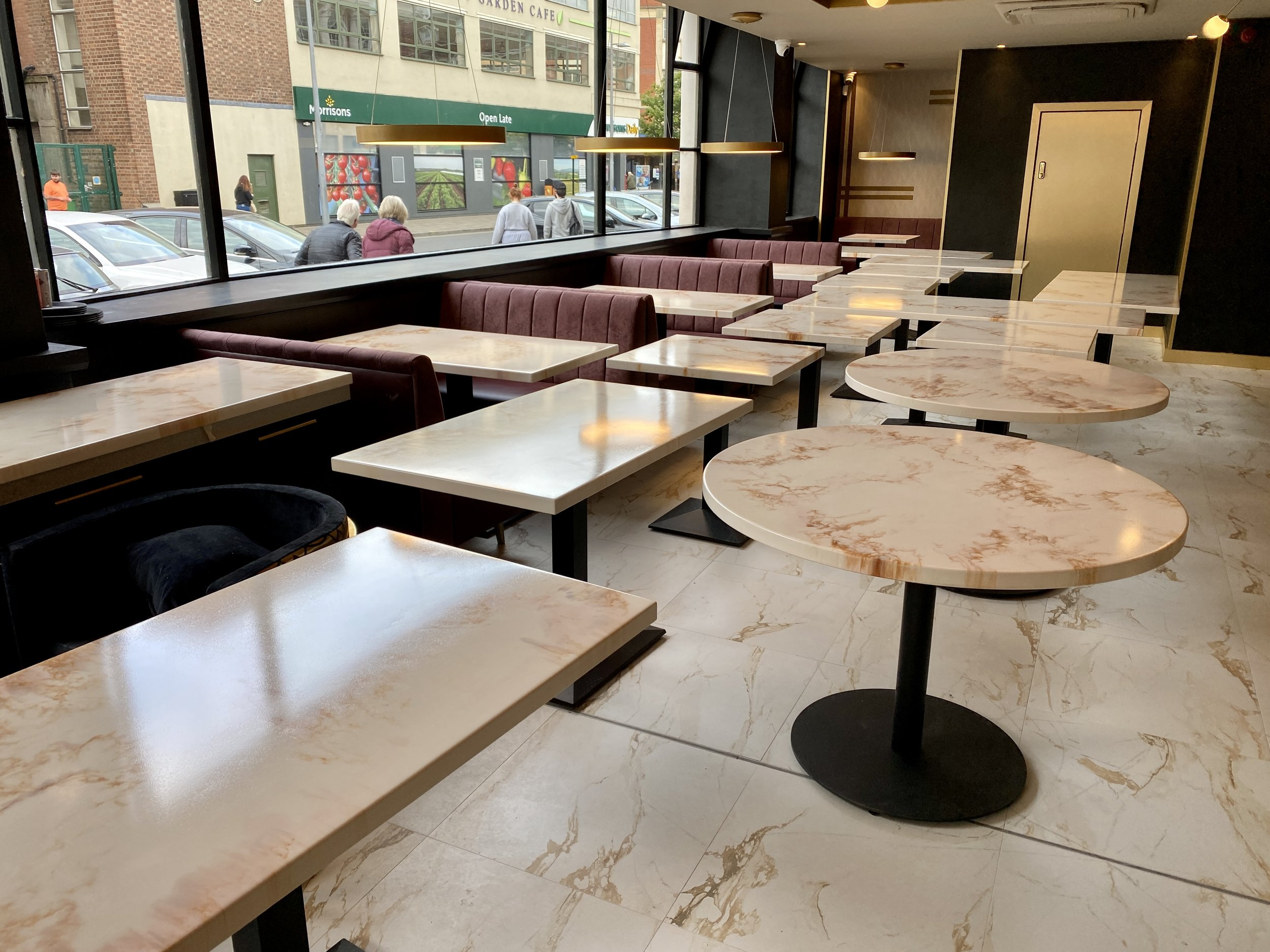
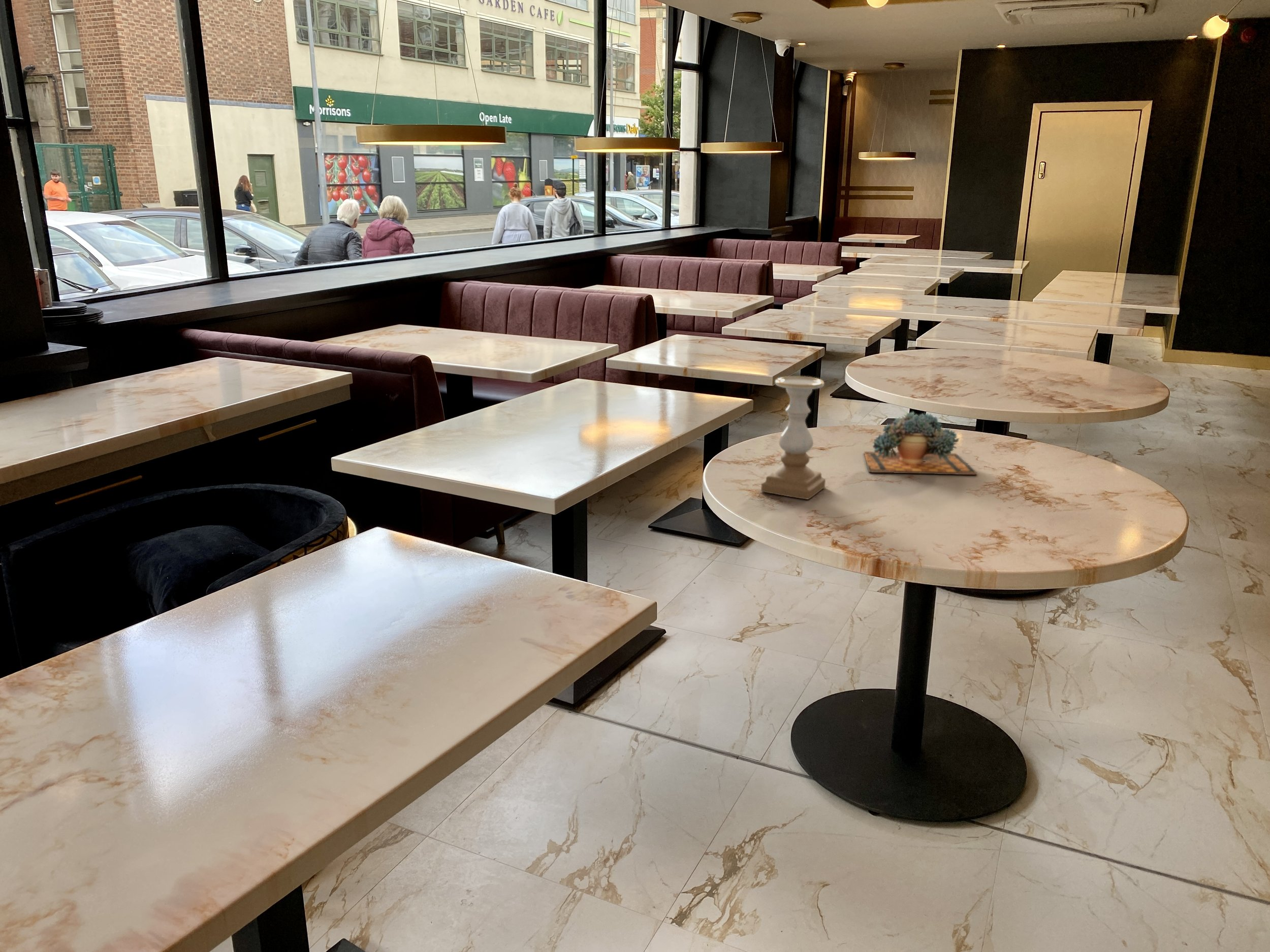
+ candle holder [760,376,826,500]
+ succulent plant [864,411,978,475]
